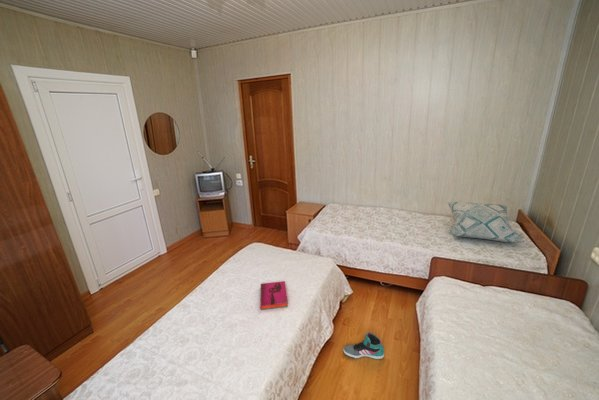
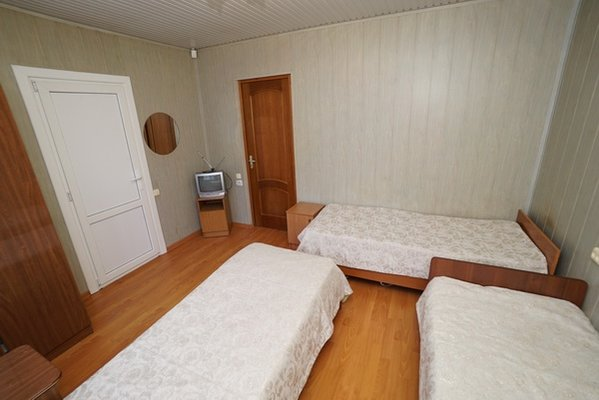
- decorative pillow [446,201,524,243]
- hardback book [259,280,289,311]
- sneaker [342,331,385,360]
